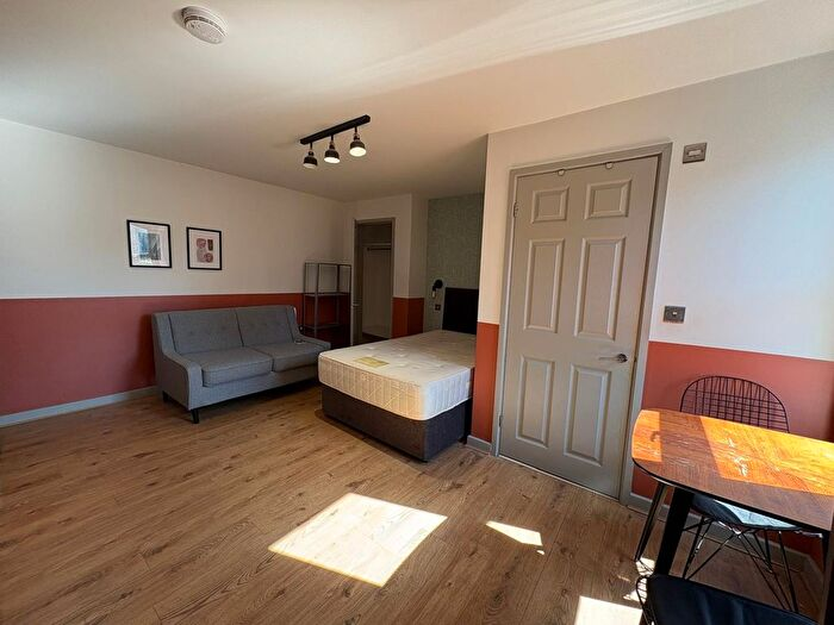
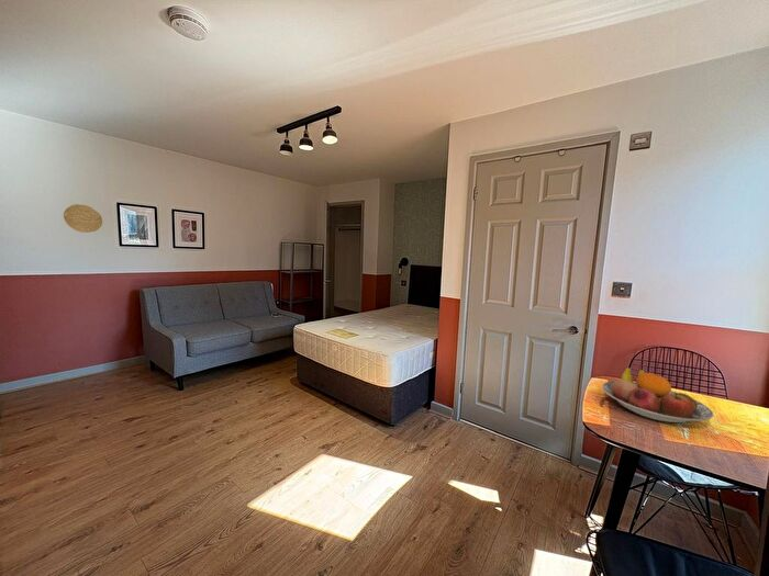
+ fruit bowl [601,366,714,423]
+ decorative plate [63,203,103,234]
